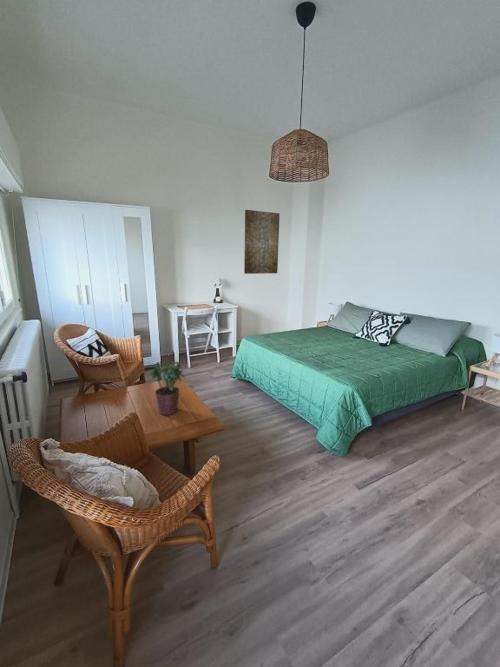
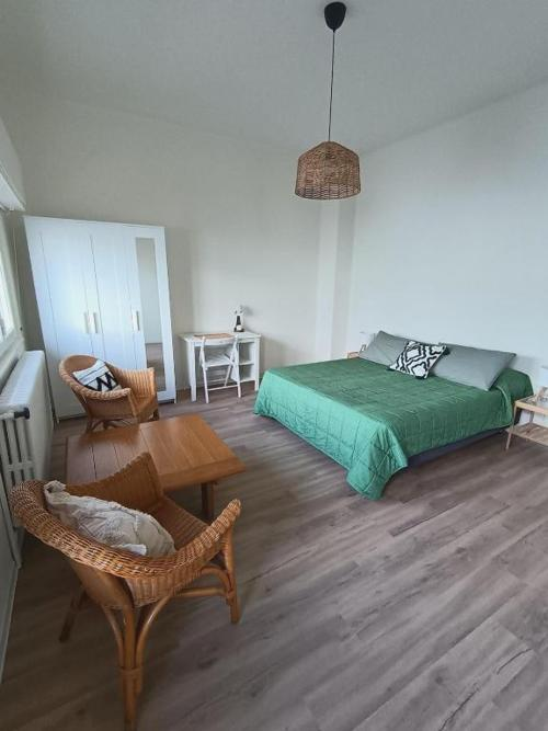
- potted plant [147,360,185,416]
- wall art [243,209,281,275]
